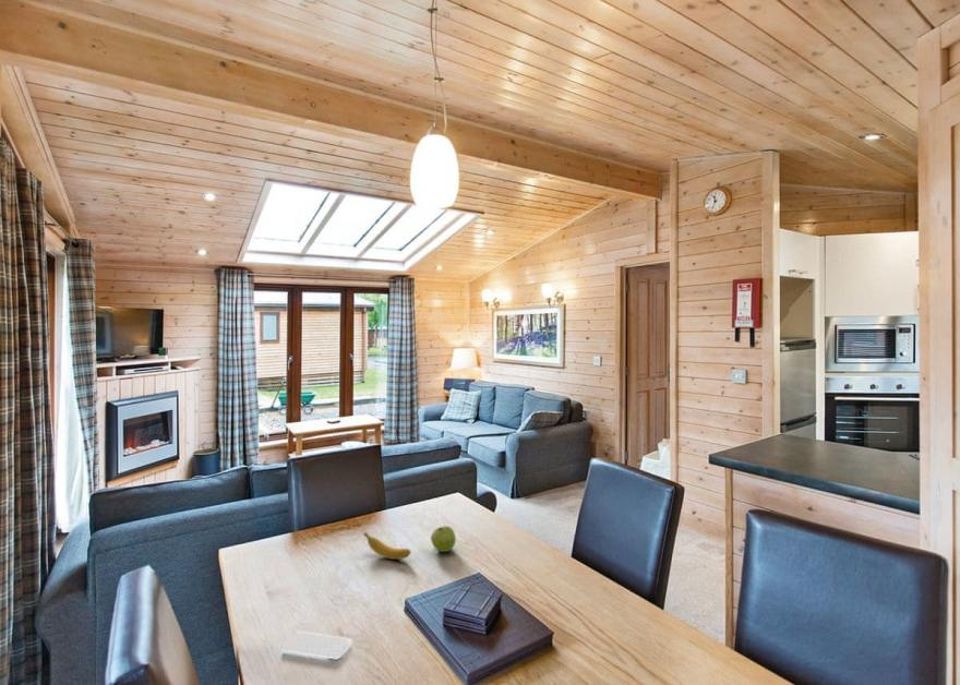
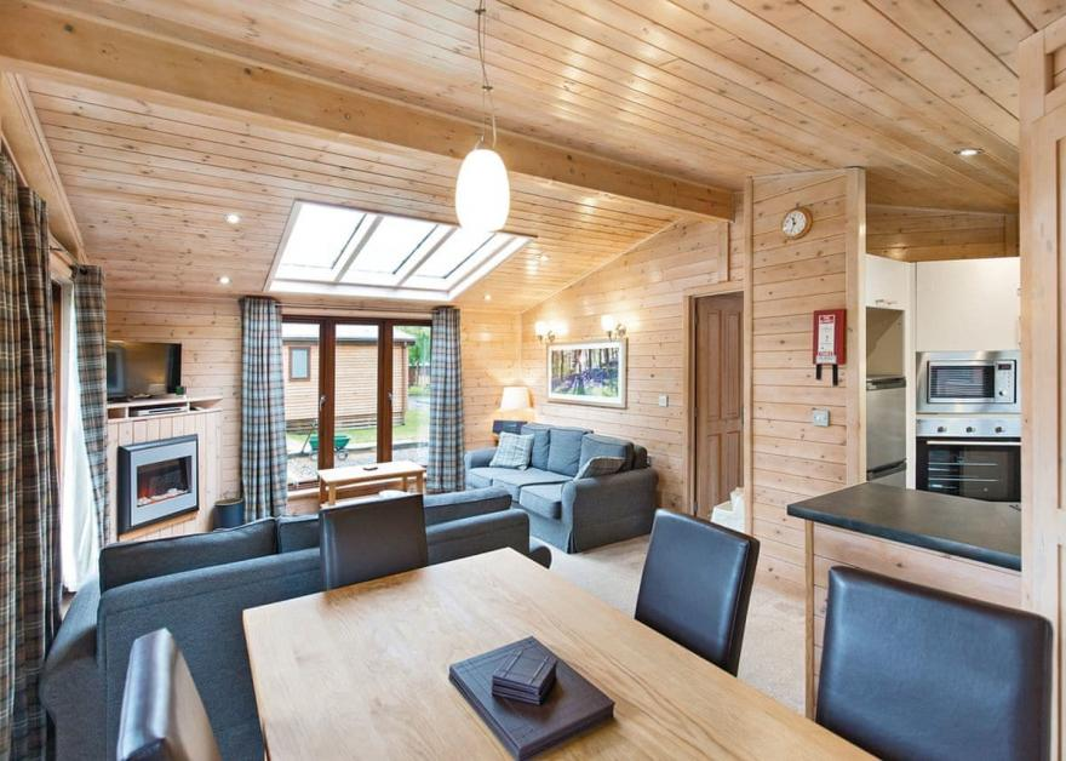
- banana [362,531,412,561]
- fruit [430,525,457,553]
- smartphone [281,630,353,660]
